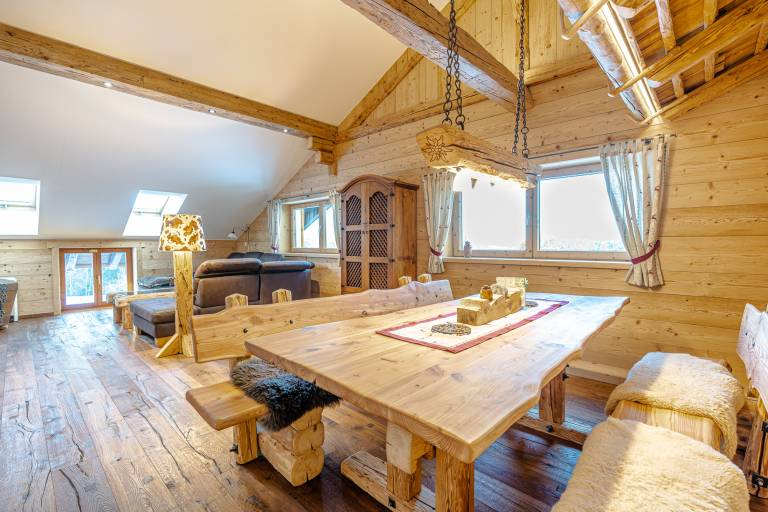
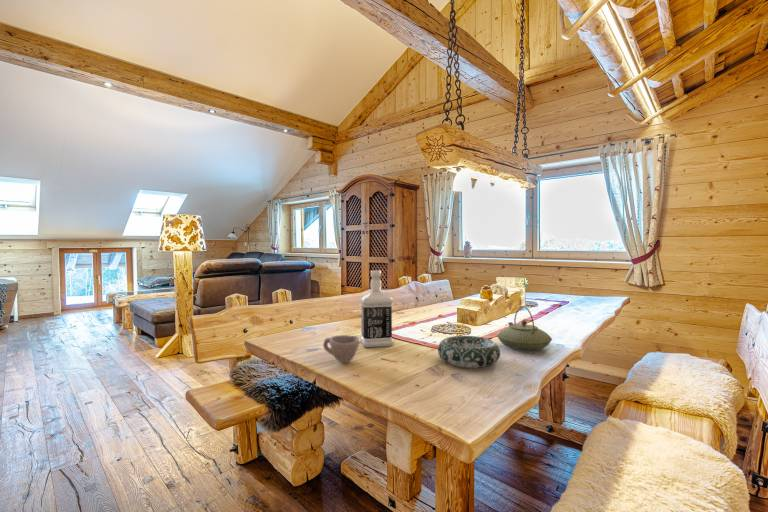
+ bottle [359,269,394,348]
+ cup [322,334,360,364]
+ decorative bowl [437,335,501,369]
+ teapot [496,305,553,351]
